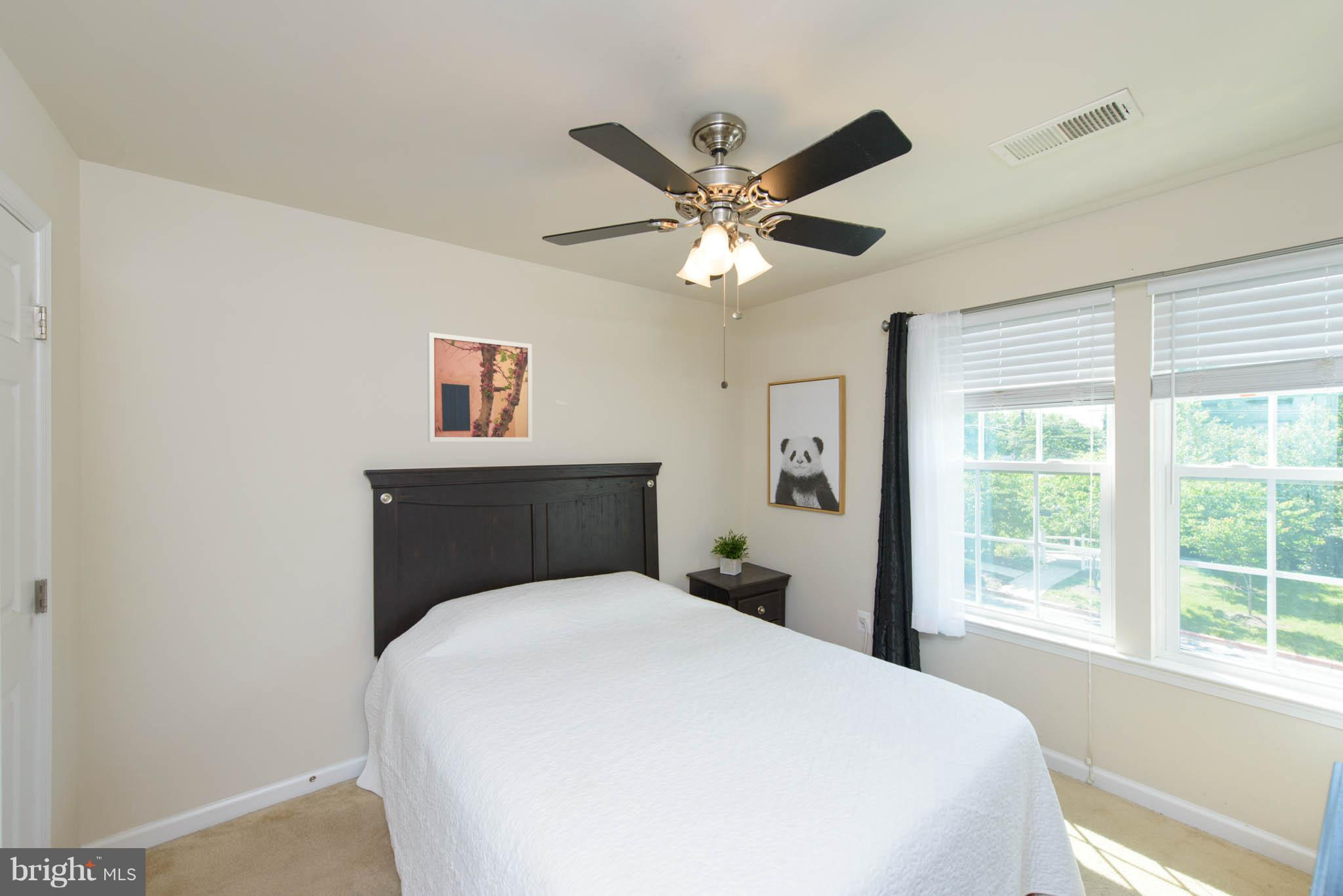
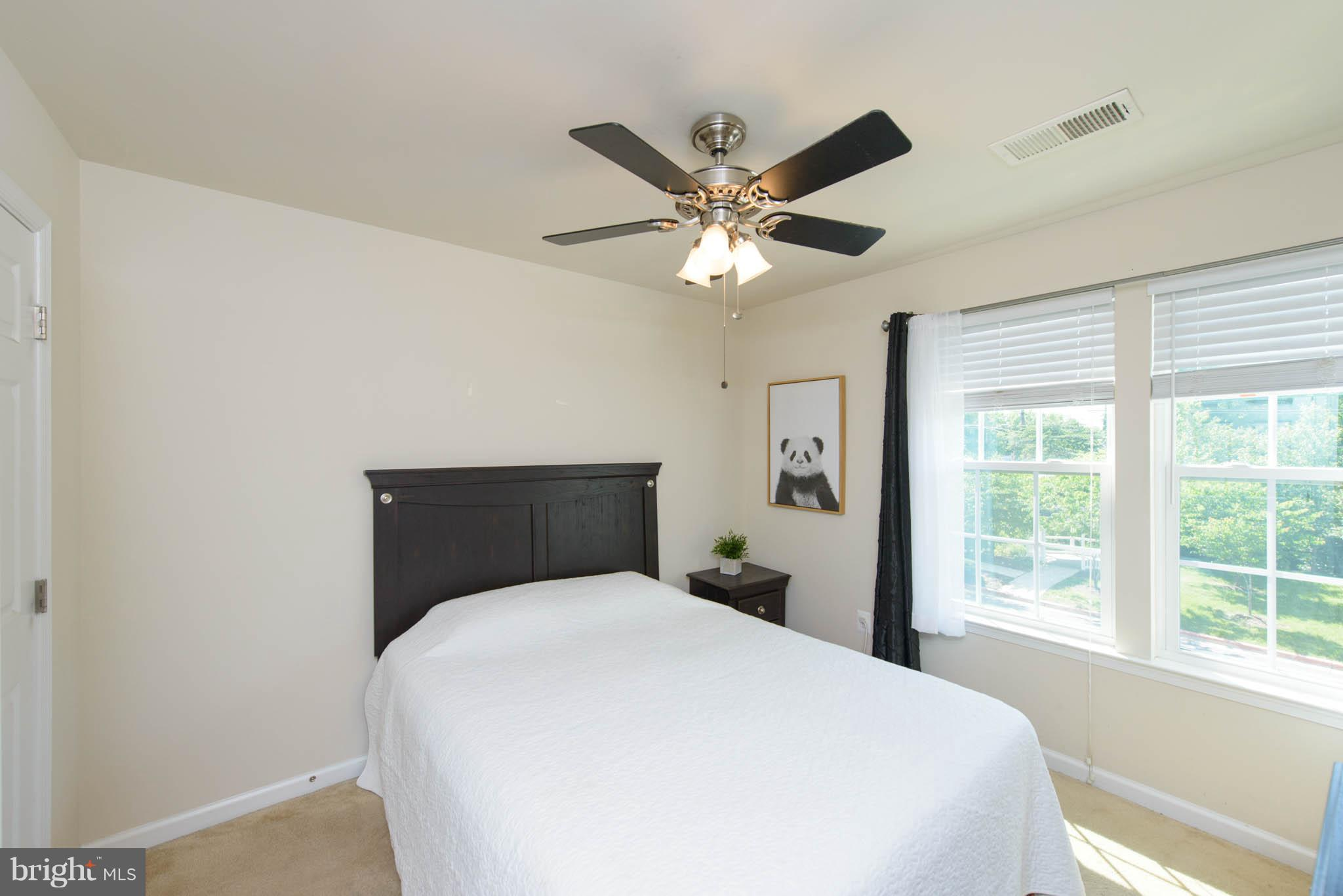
- wall art [426,332,533,442]
